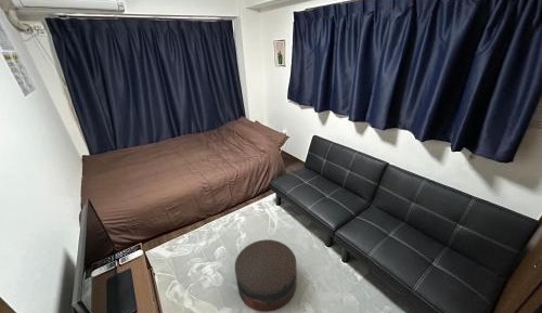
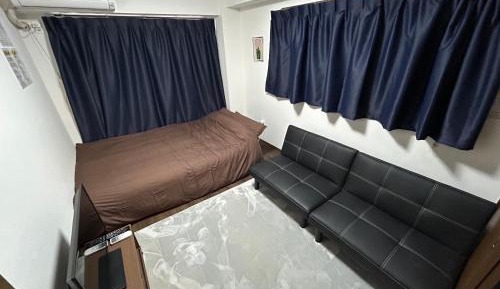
- stool [234,238,298,313]
